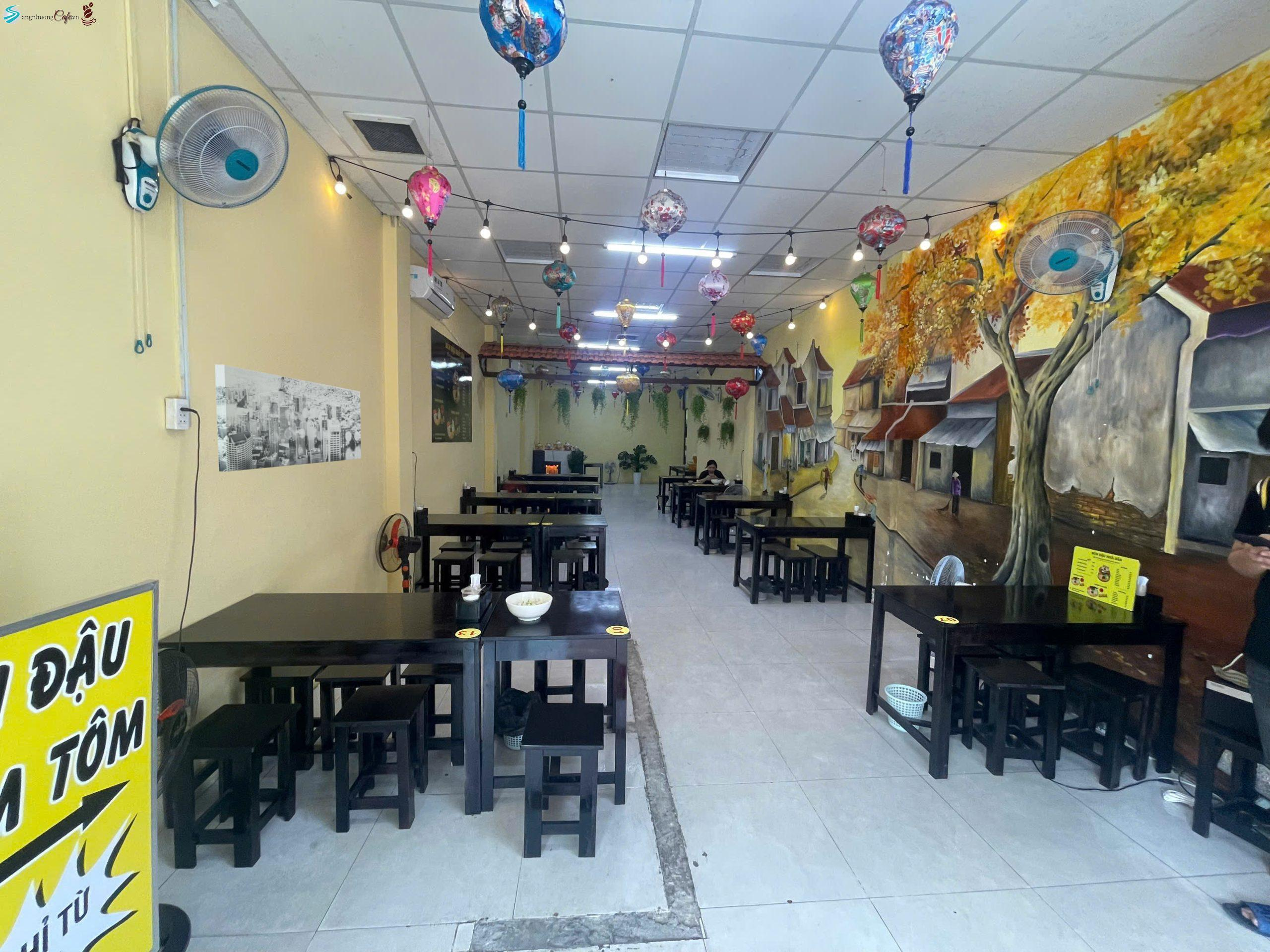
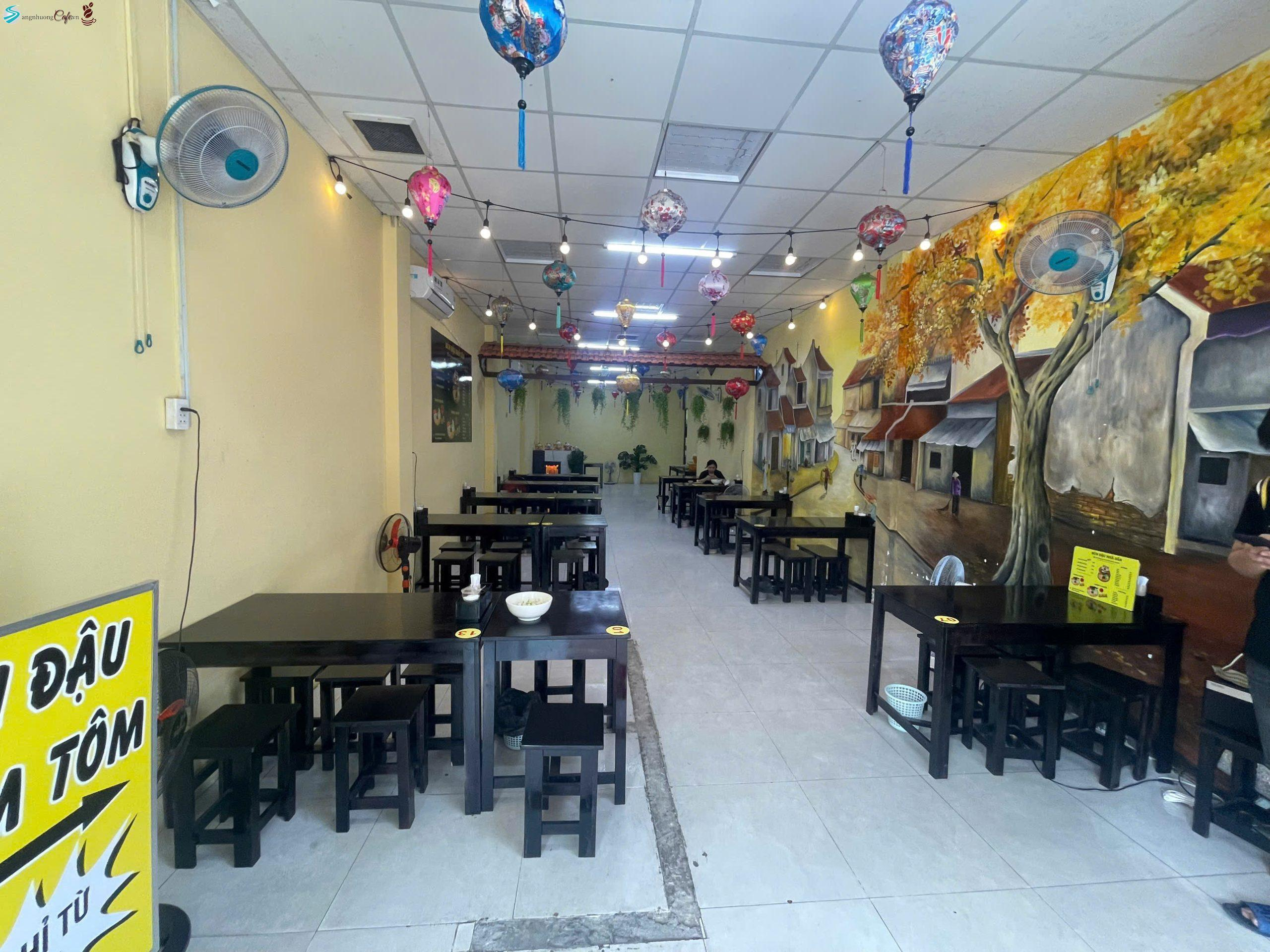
- wall art [214,364,362,472]
